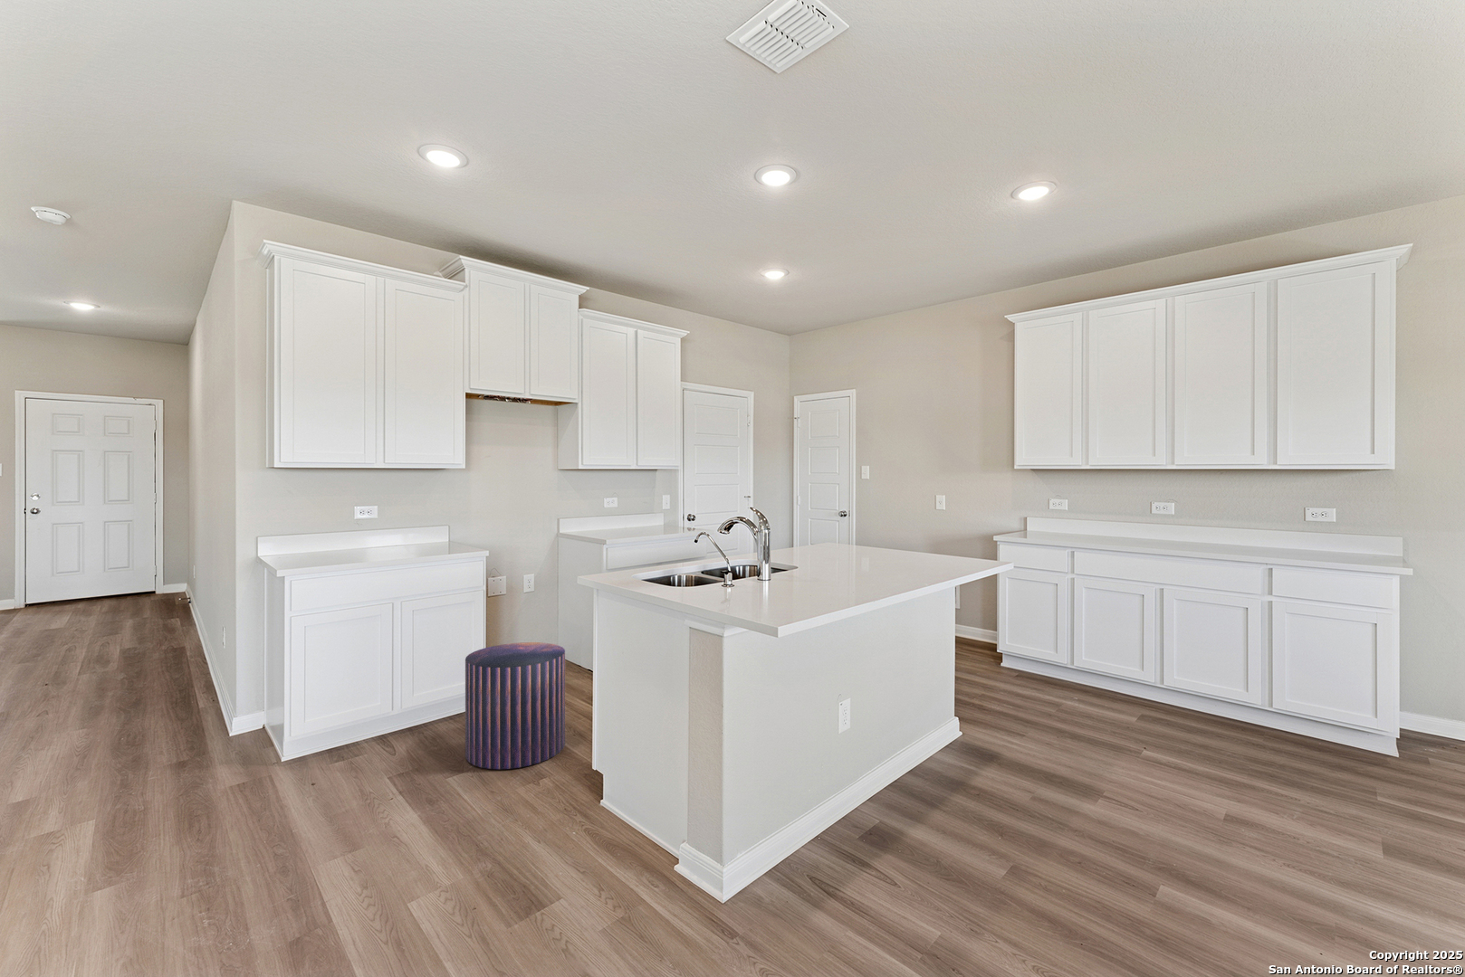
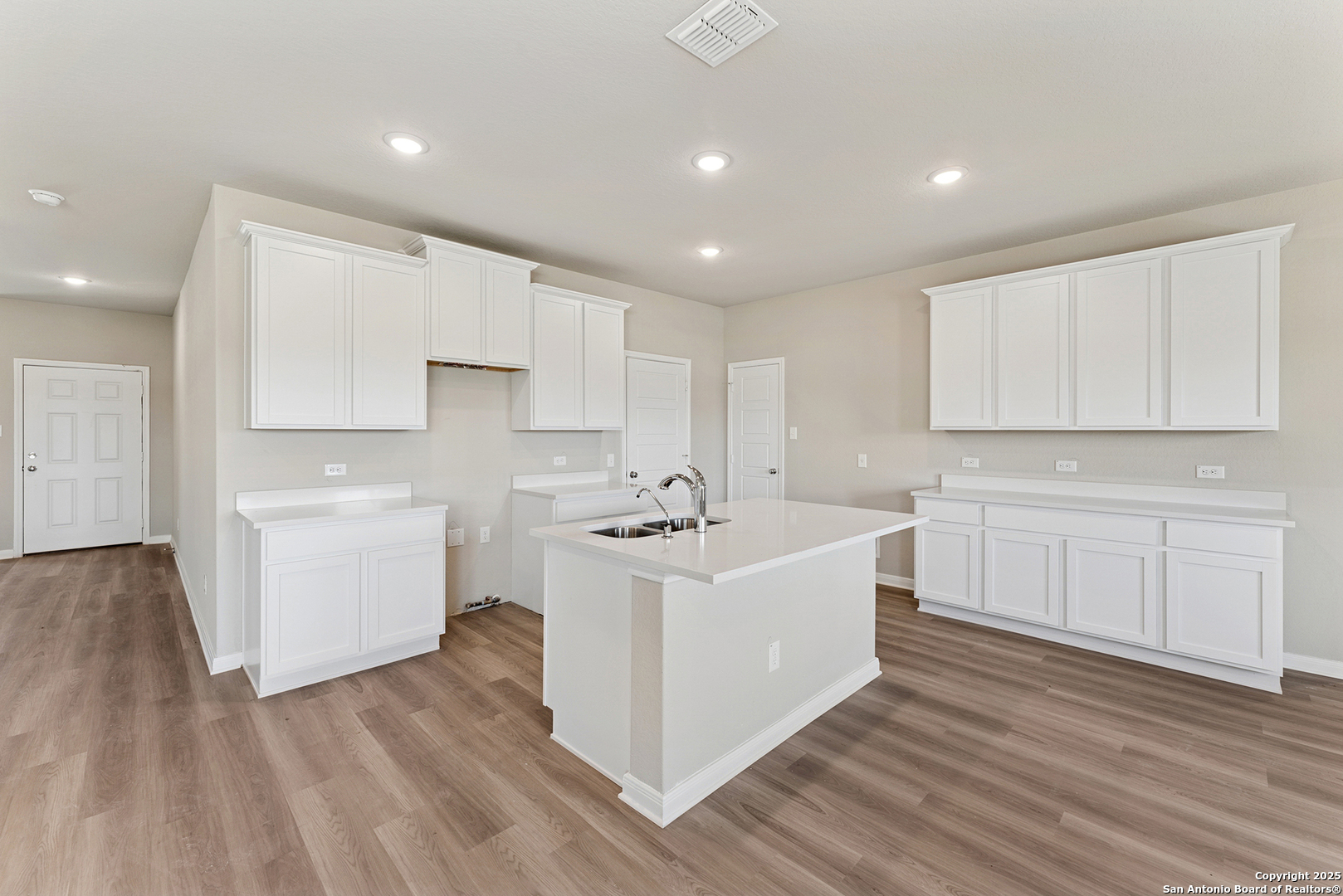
- stool [465,641,566,770]
